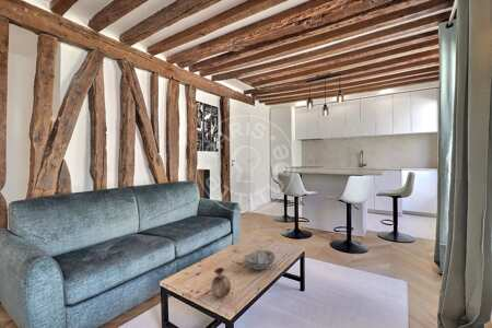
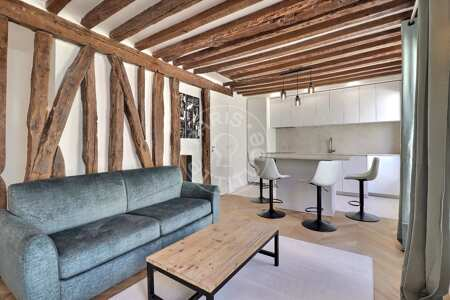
- vase [211,267,232,298]
- decorative bowl [243,249,276,271]
